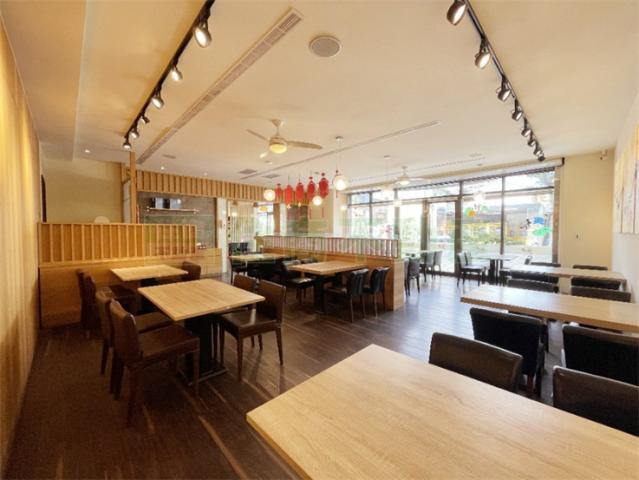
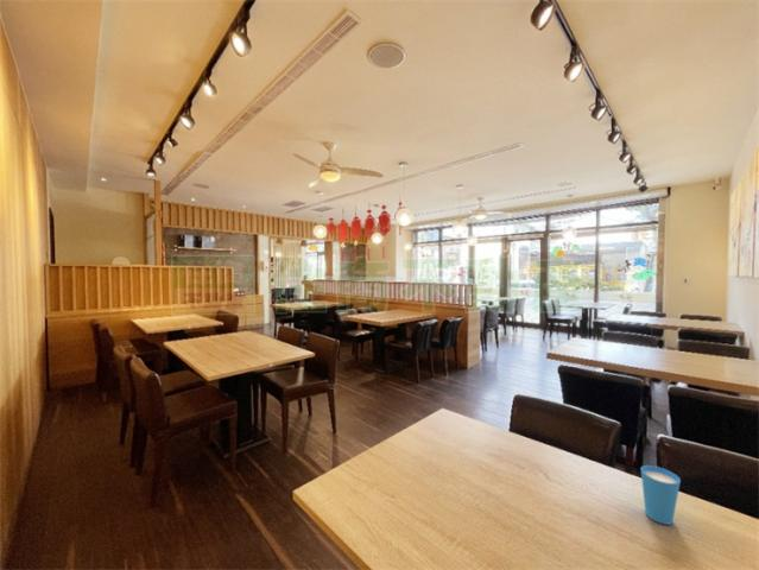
+ cup [639,464,682,526]
